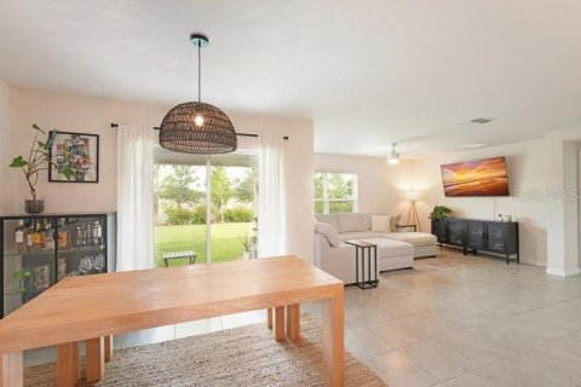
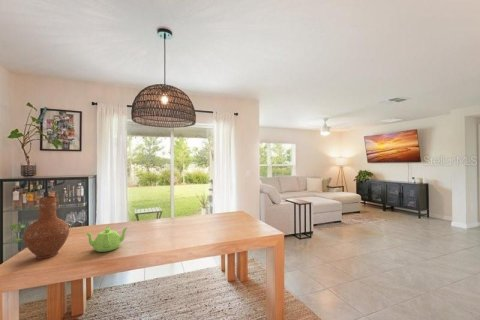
+ vase [22,196,70,260]
+ teapot [85,225,129,253]
